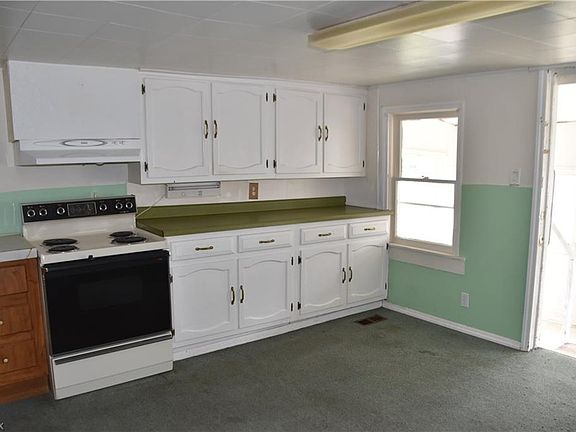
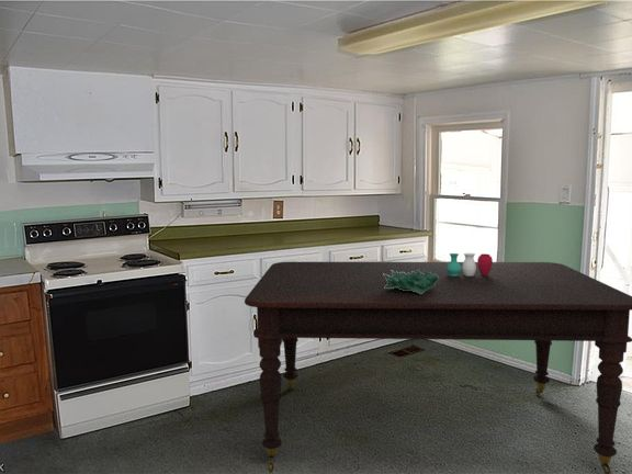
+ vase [447,252,494,276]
+ dining table [244,261,632,474]
+ decorative bowl [383,270,439,294]
